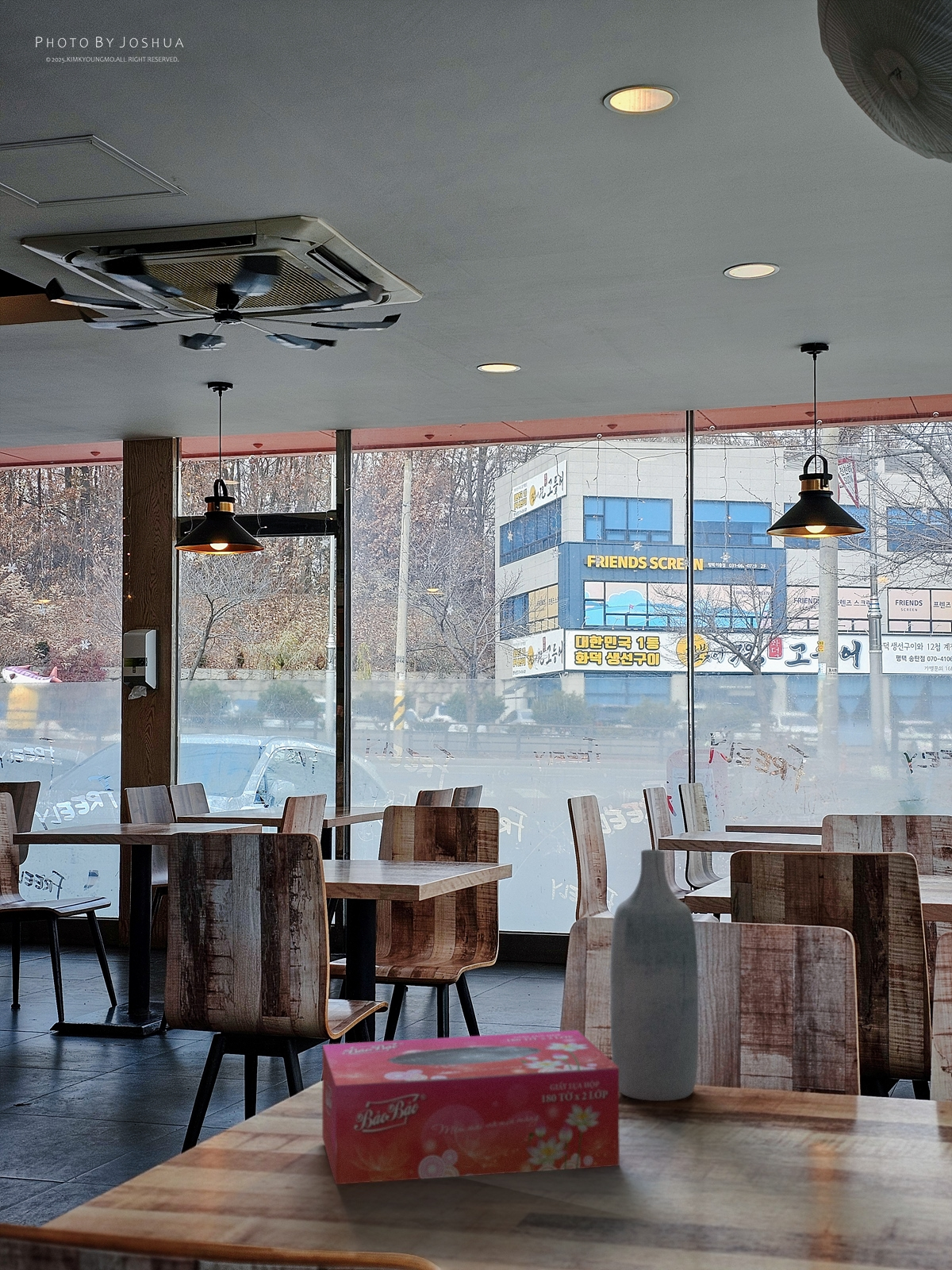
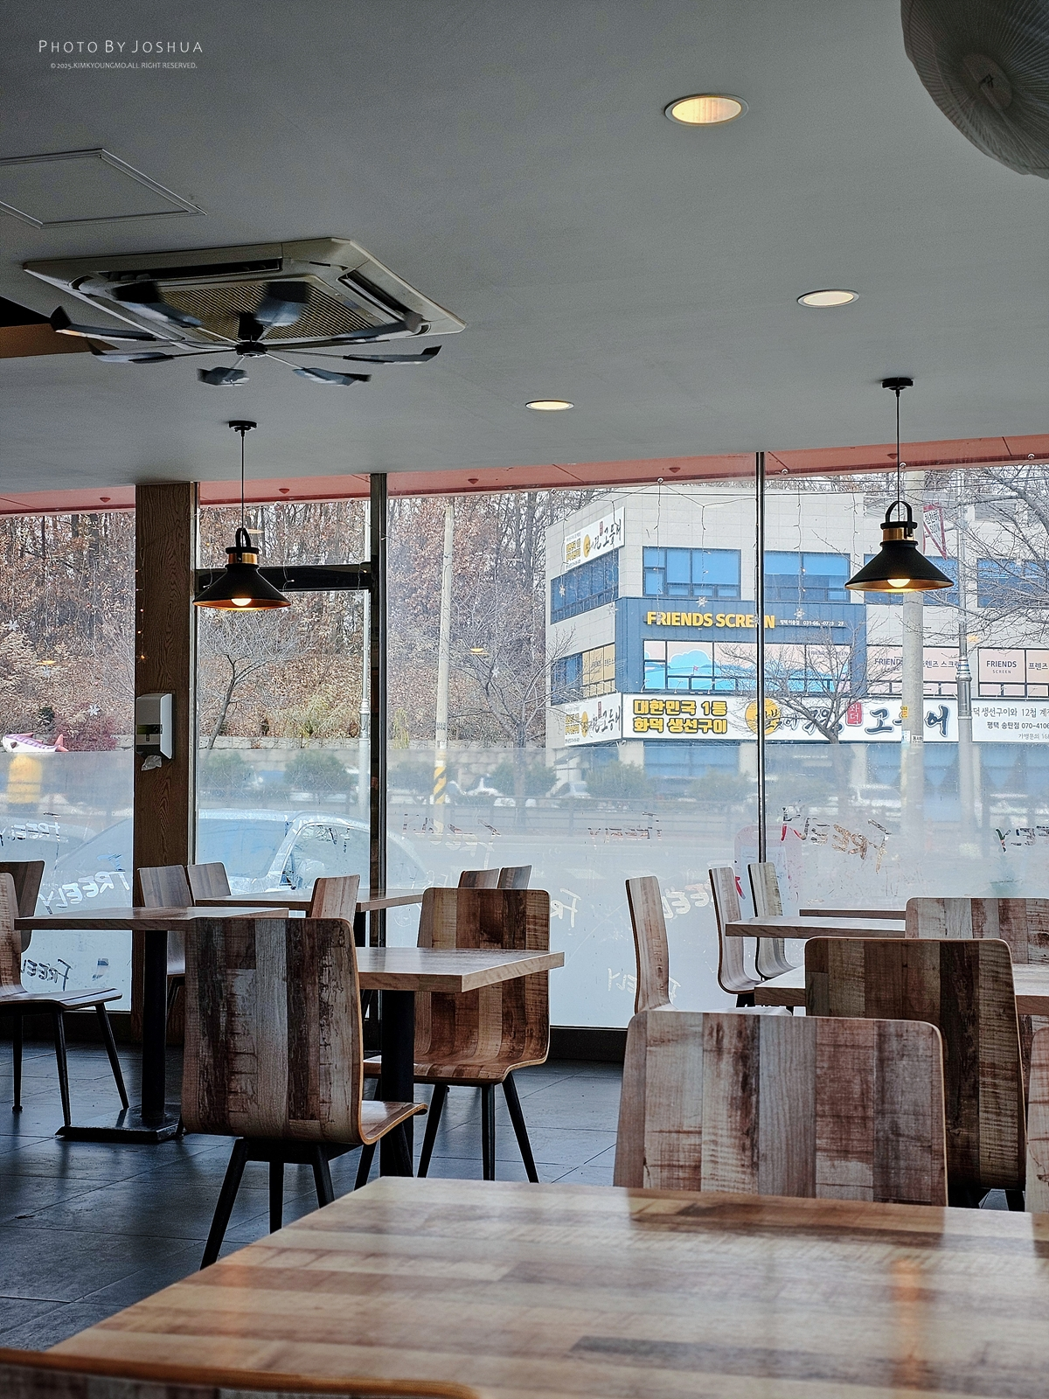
- tissue box [321,1029,620,1185]
- bottle [609,849,699,1102]
